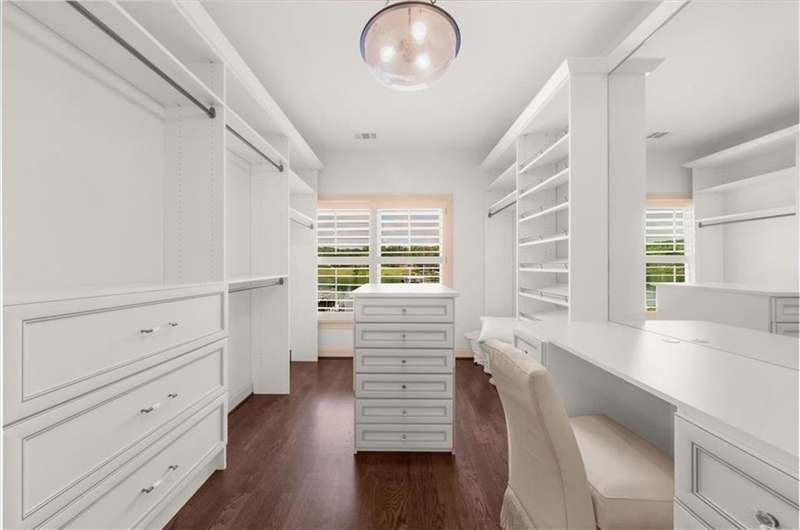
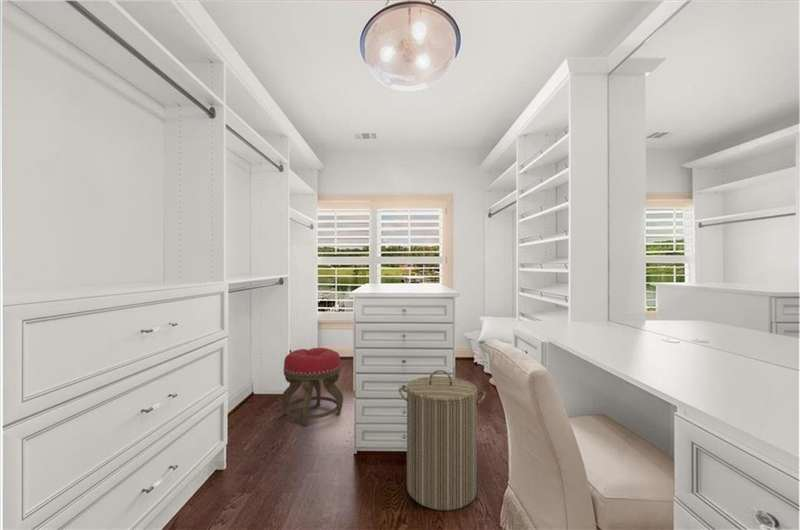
+ stool [281,347,344,427]
+ laundry hamper [398,369,487,511]
